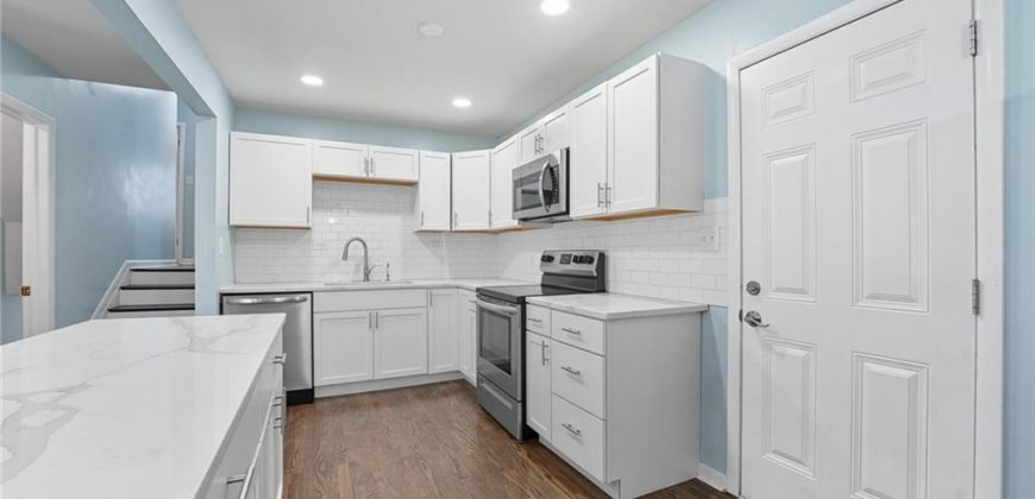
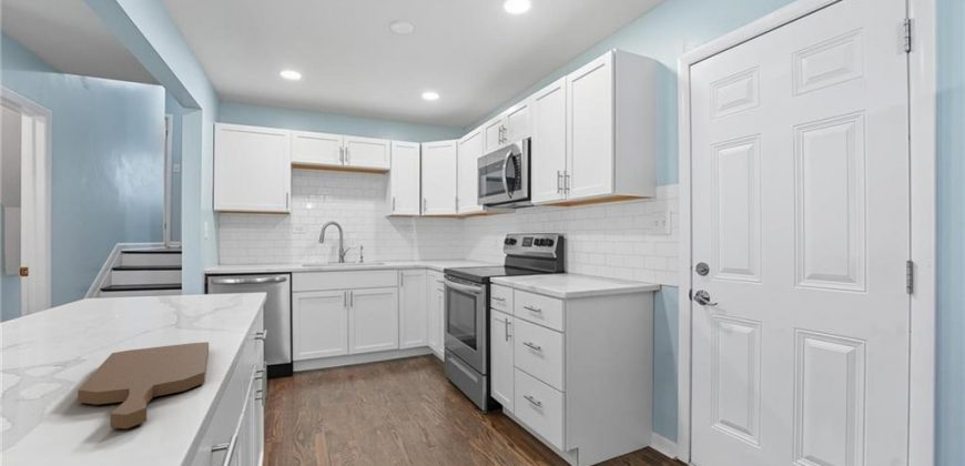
+ cutting board [77,341,210,429]
